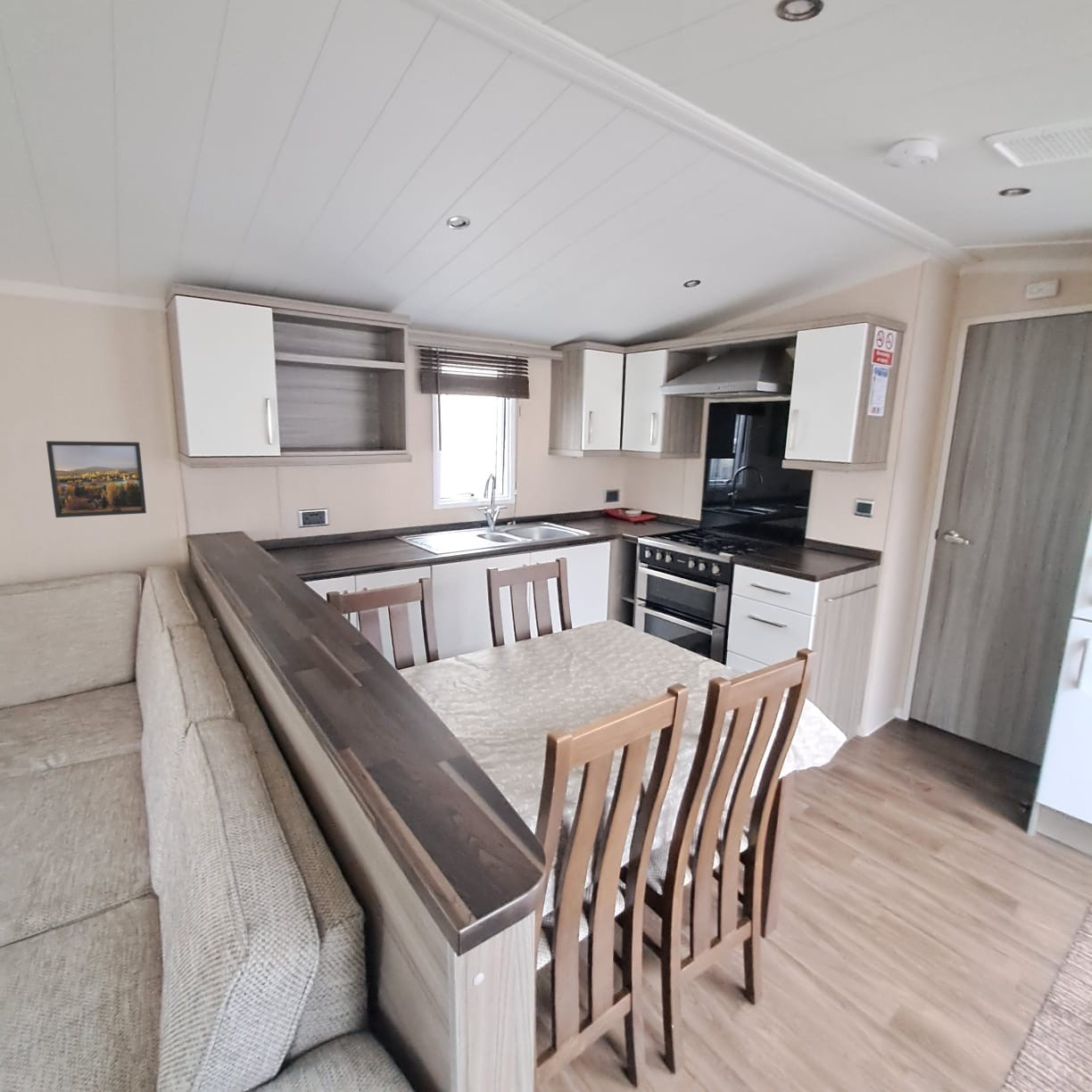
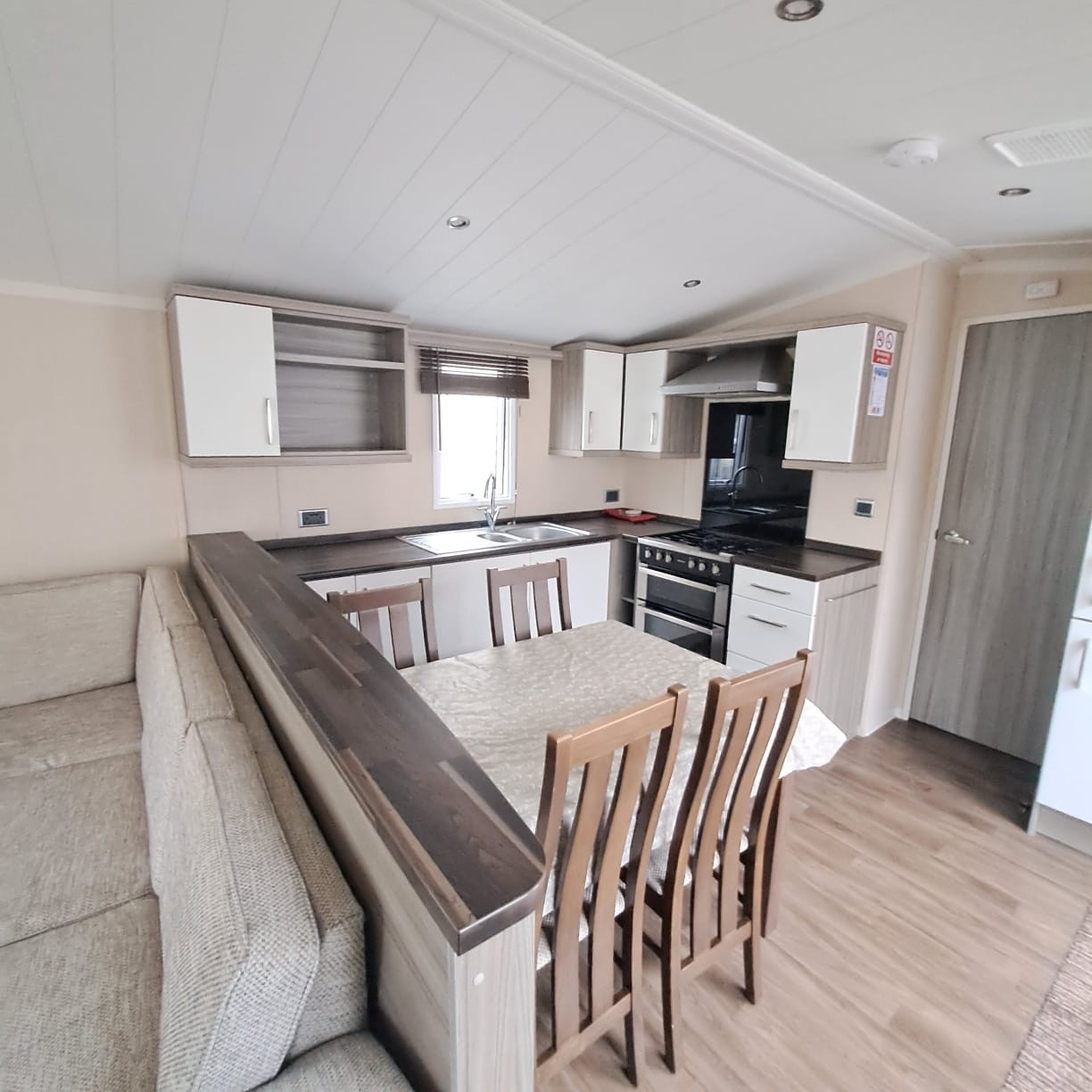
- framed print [45,440,147,518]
